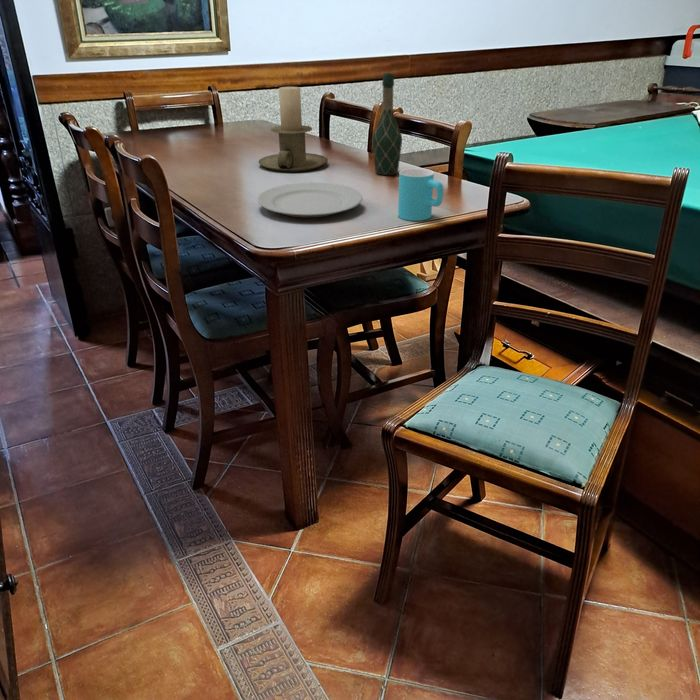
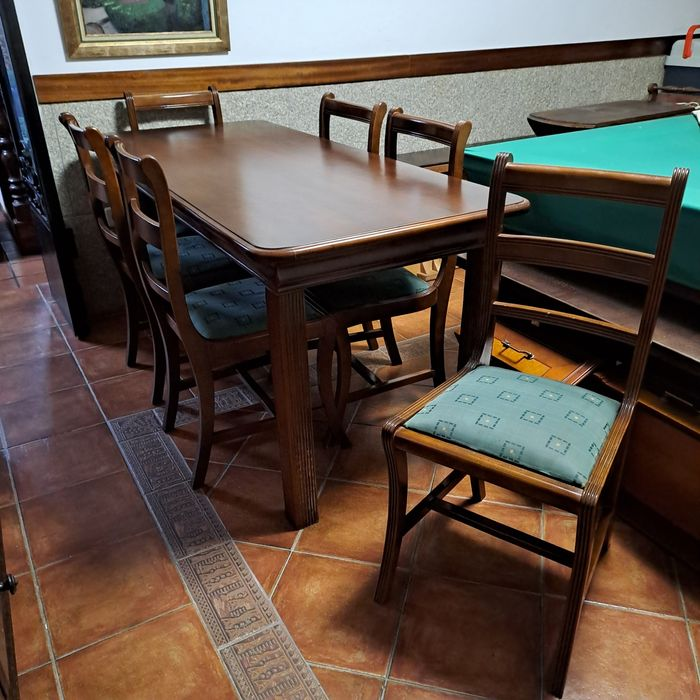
- wine bottle [371,72,403,176]
- cup [397,167,444,222]
- candle holder [257,86,329,173]
- chinaware [256,182,364,219]
